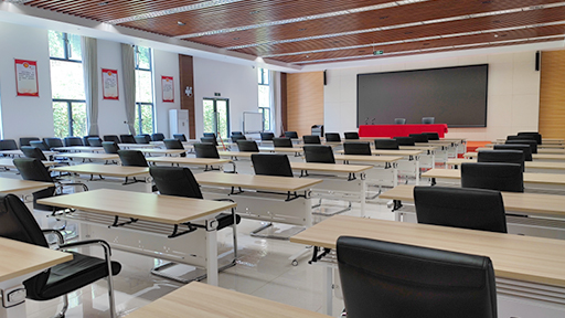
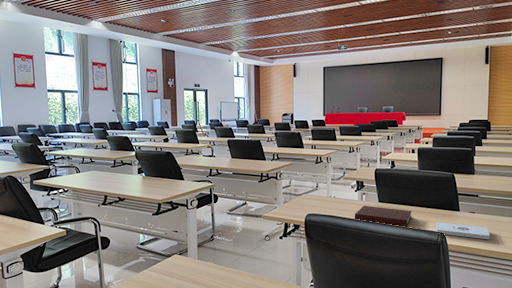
+ notepad [435,221,491,240]
+ notebook [354,205,413,227]
